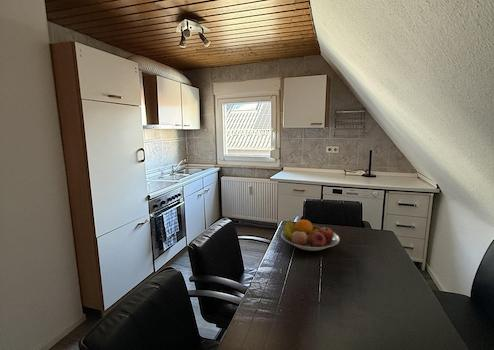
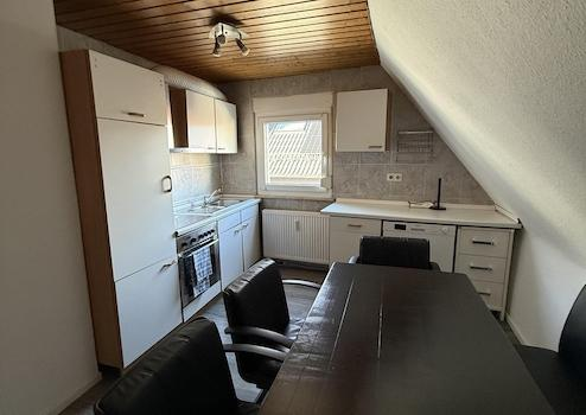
- fruit bowl [280,219,341,252]
